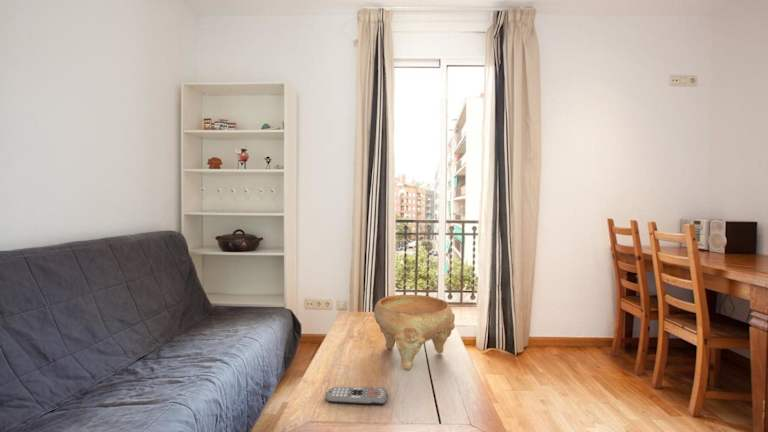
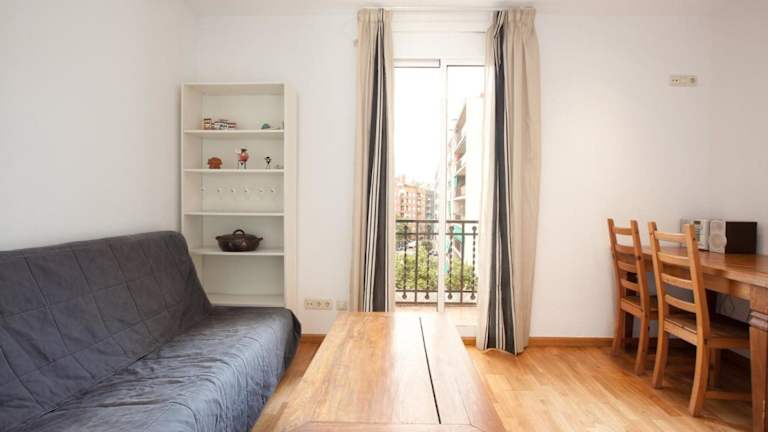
- remote control [325,386,388,406]
- decorative bowl [373,294,456,371]
